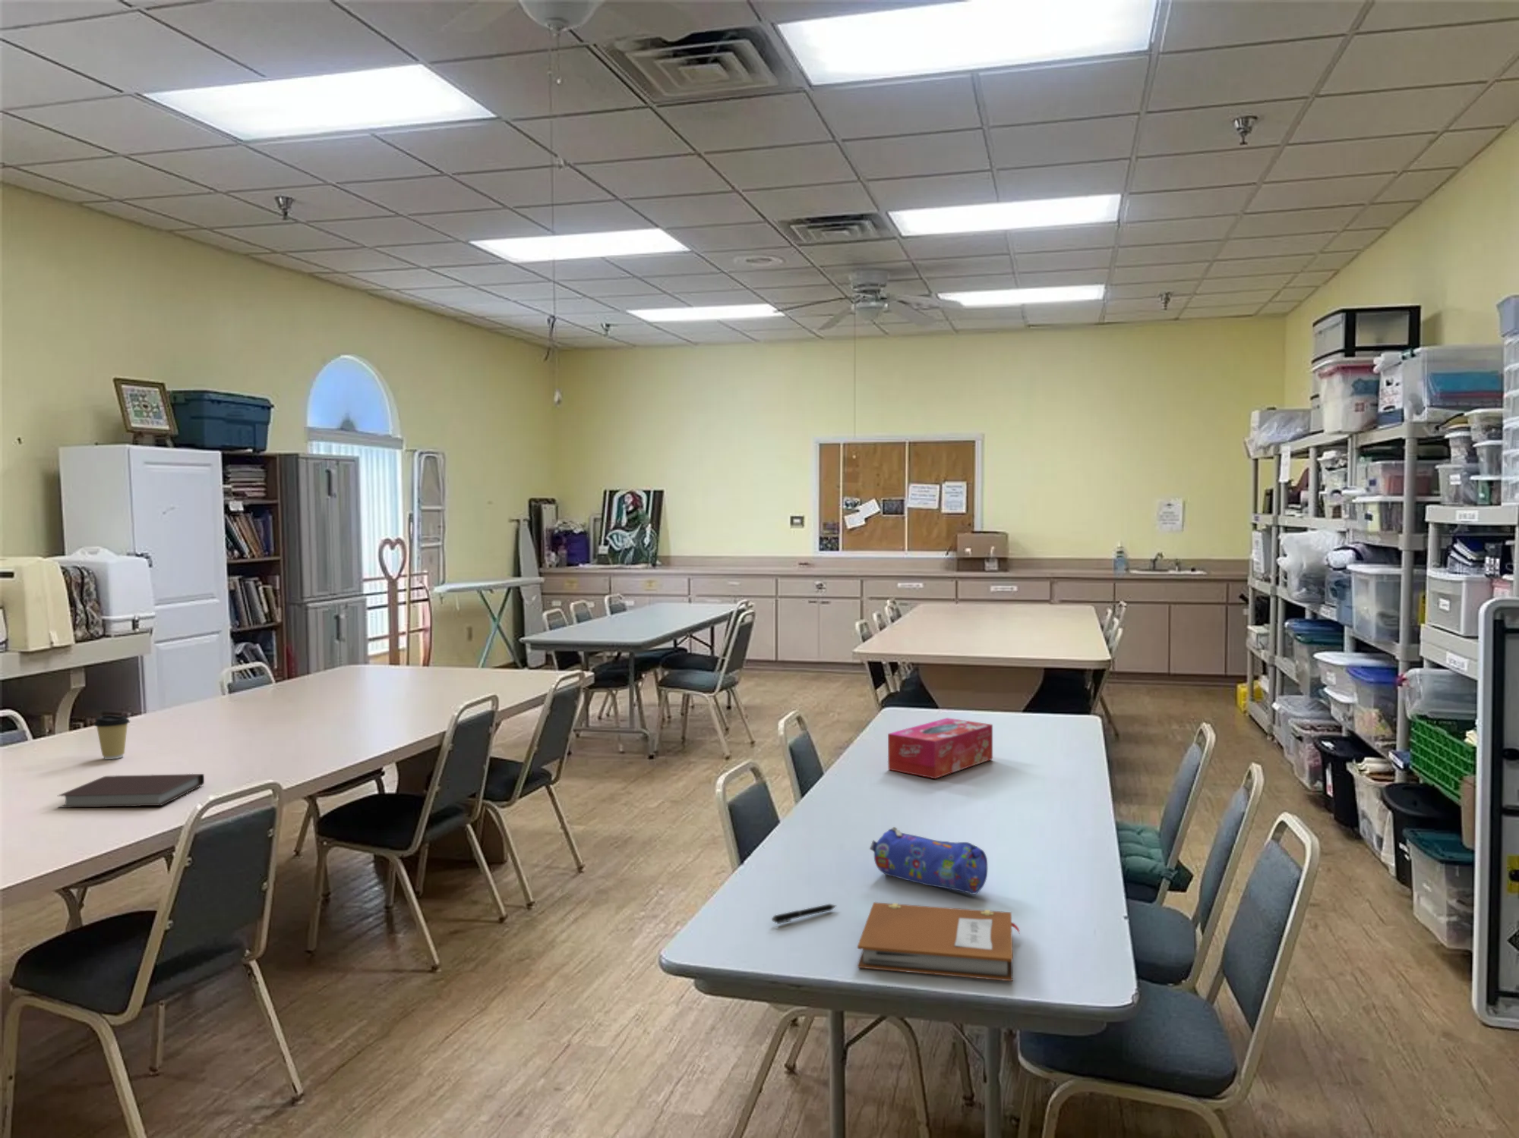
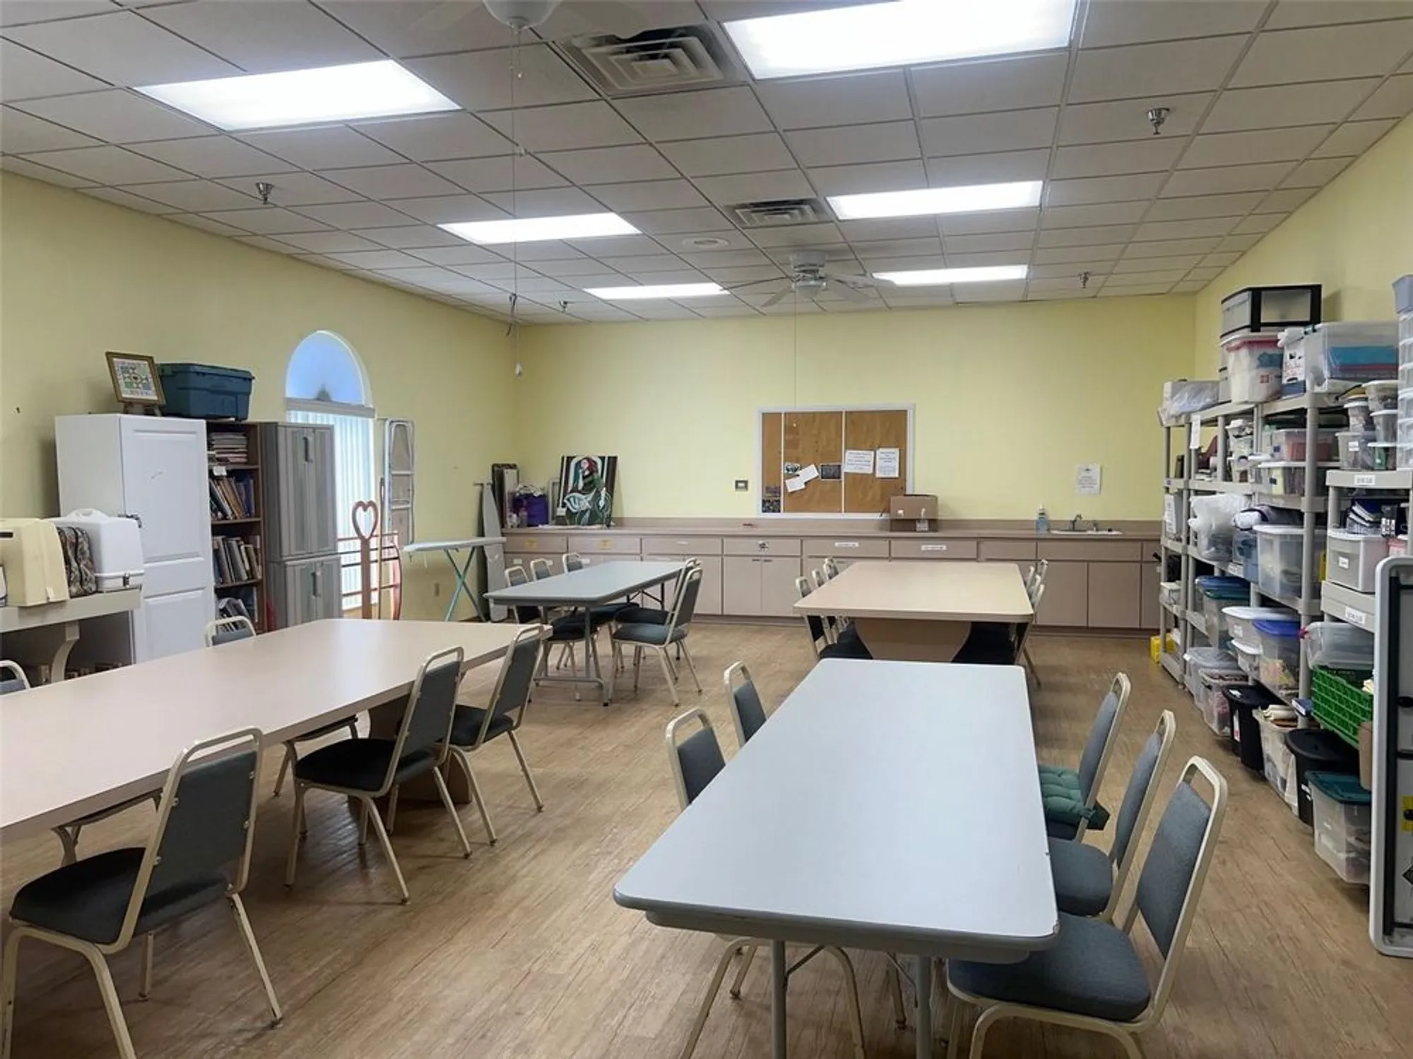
- pencil case [868,826,988,895]
- pen [771,904,837,925]
- notebook [856,901,1020,981]
- tissue box [887,717,994,779]
- coffee cup [93,715,130,760]
- notebook [57,773,205,809]
